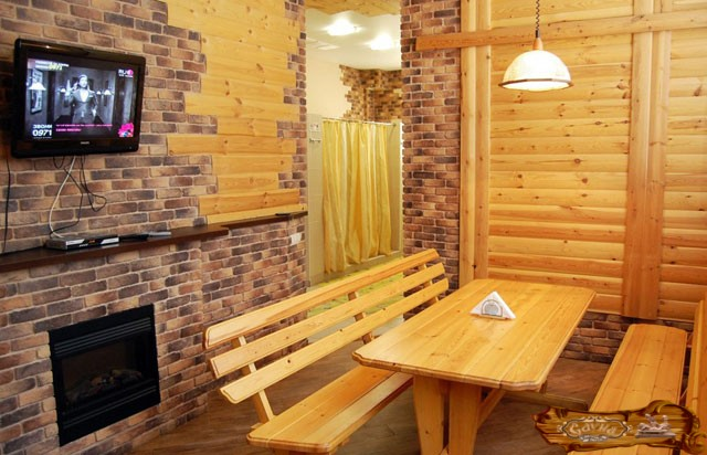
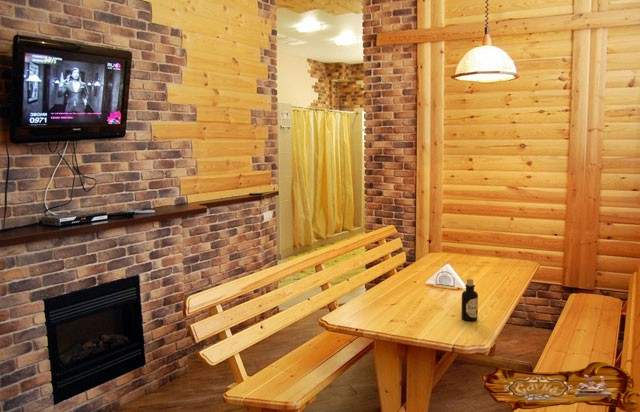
+ bottle [460,278,479,322]
